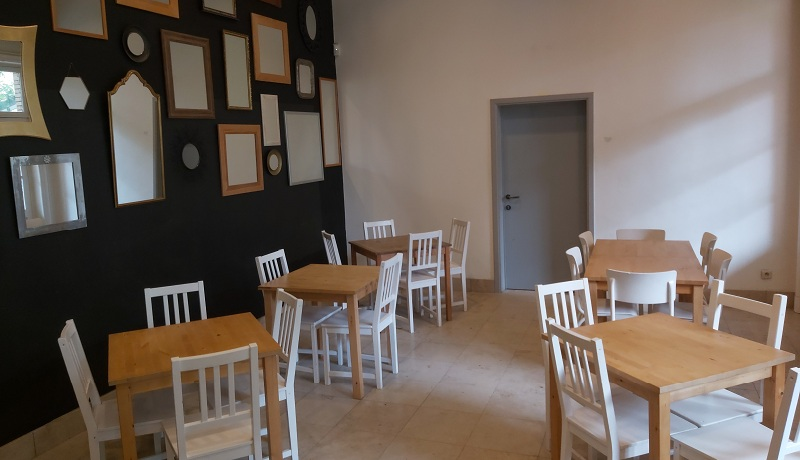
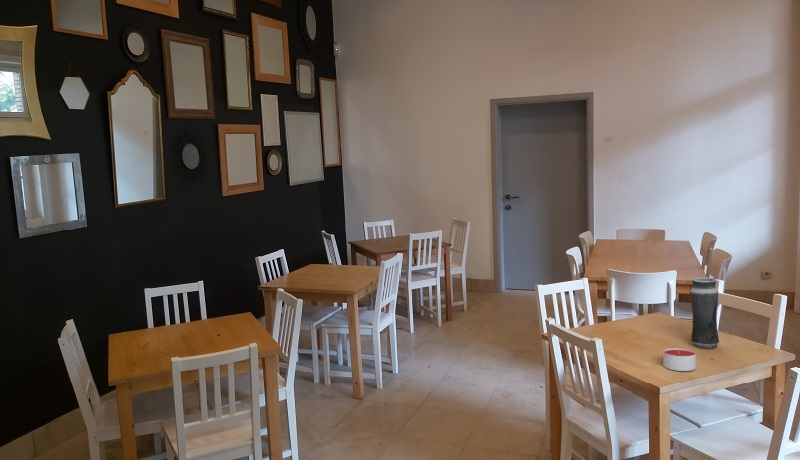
+ vase [689,277,720,349]
+ candle [662,347,697,372]
